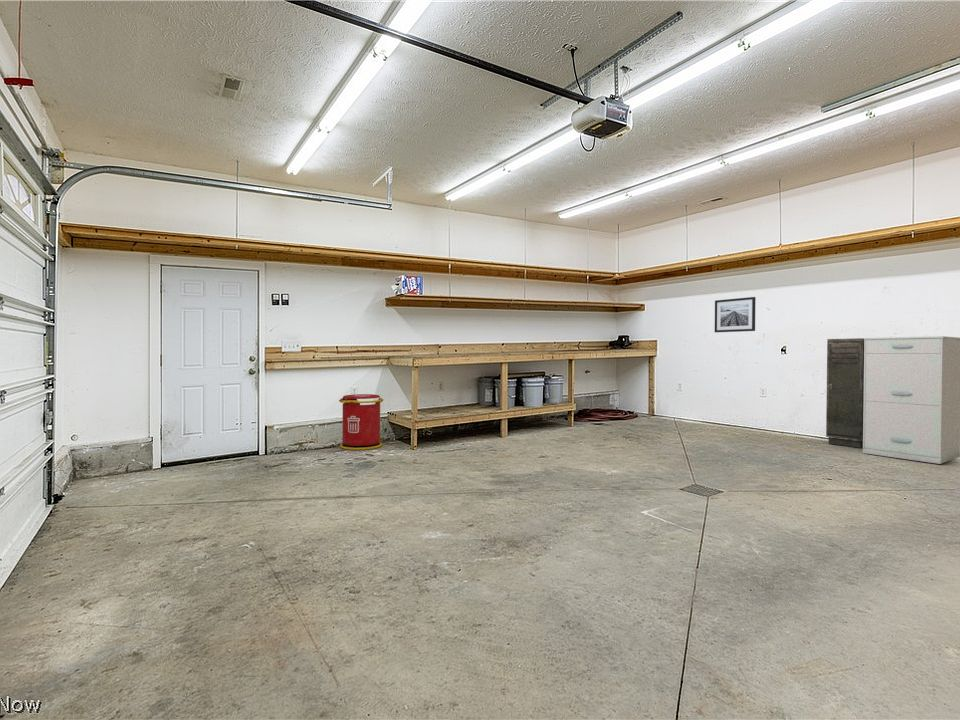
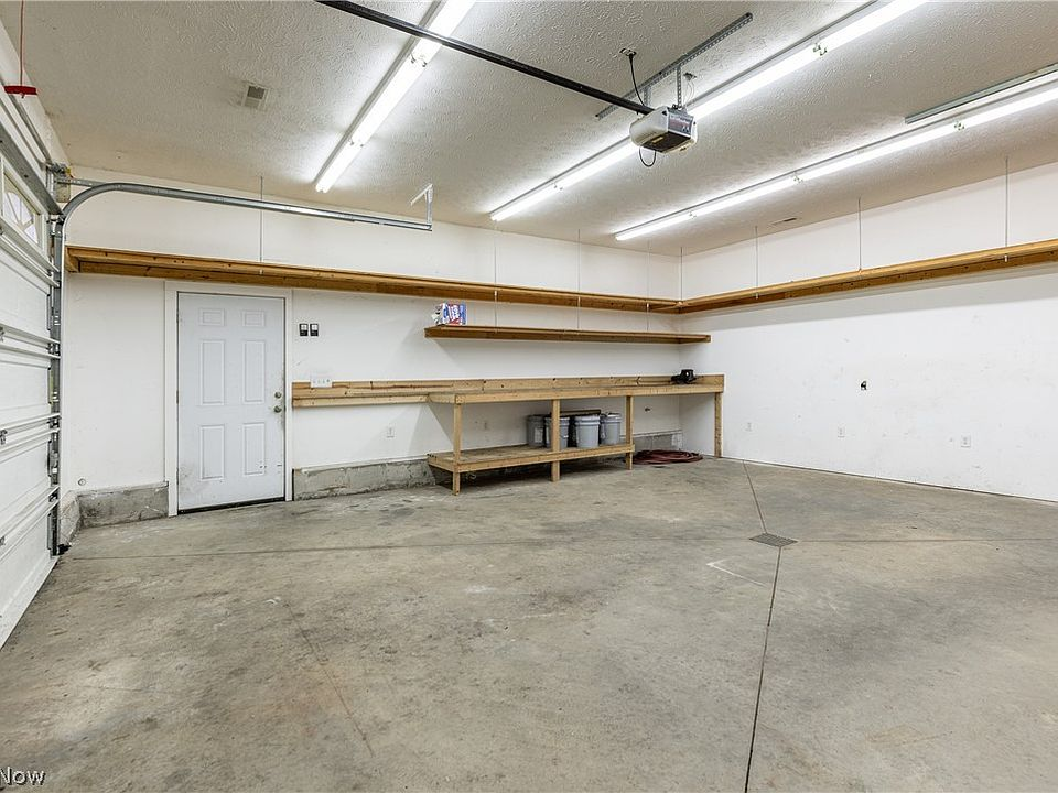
- wall art [714,296,757,333]
- trash can [338,393,384,451]
- storage cabinet [825,337,864,449]
- filing cabinet [862,335,960,465]
